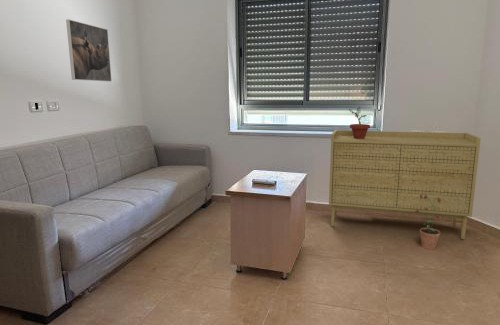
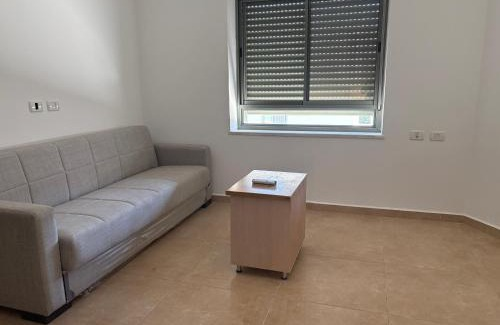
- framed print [65,19,112,82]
- potted plant [348,106,371,139]
- potted plant [414,194,445,251]
- sideboard [328,129,482,240]
